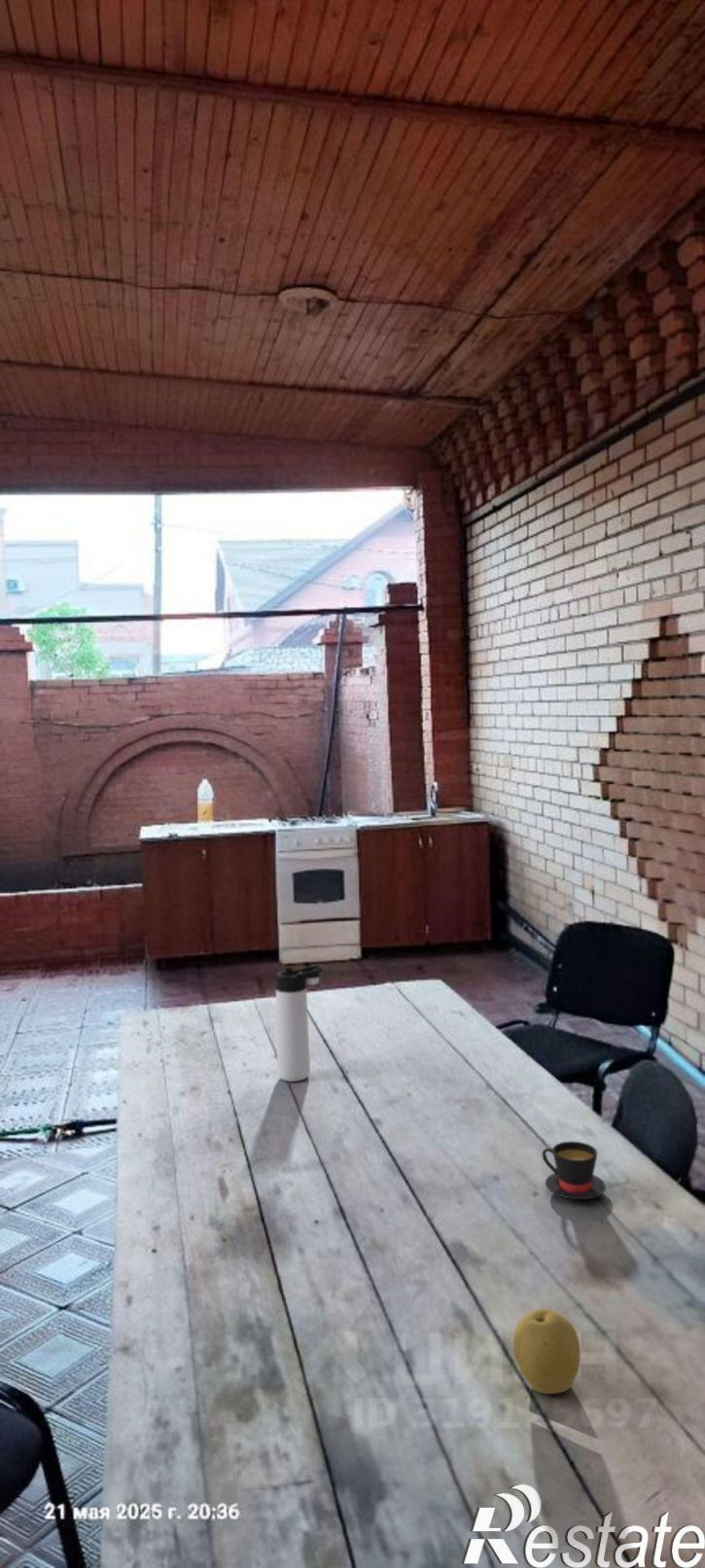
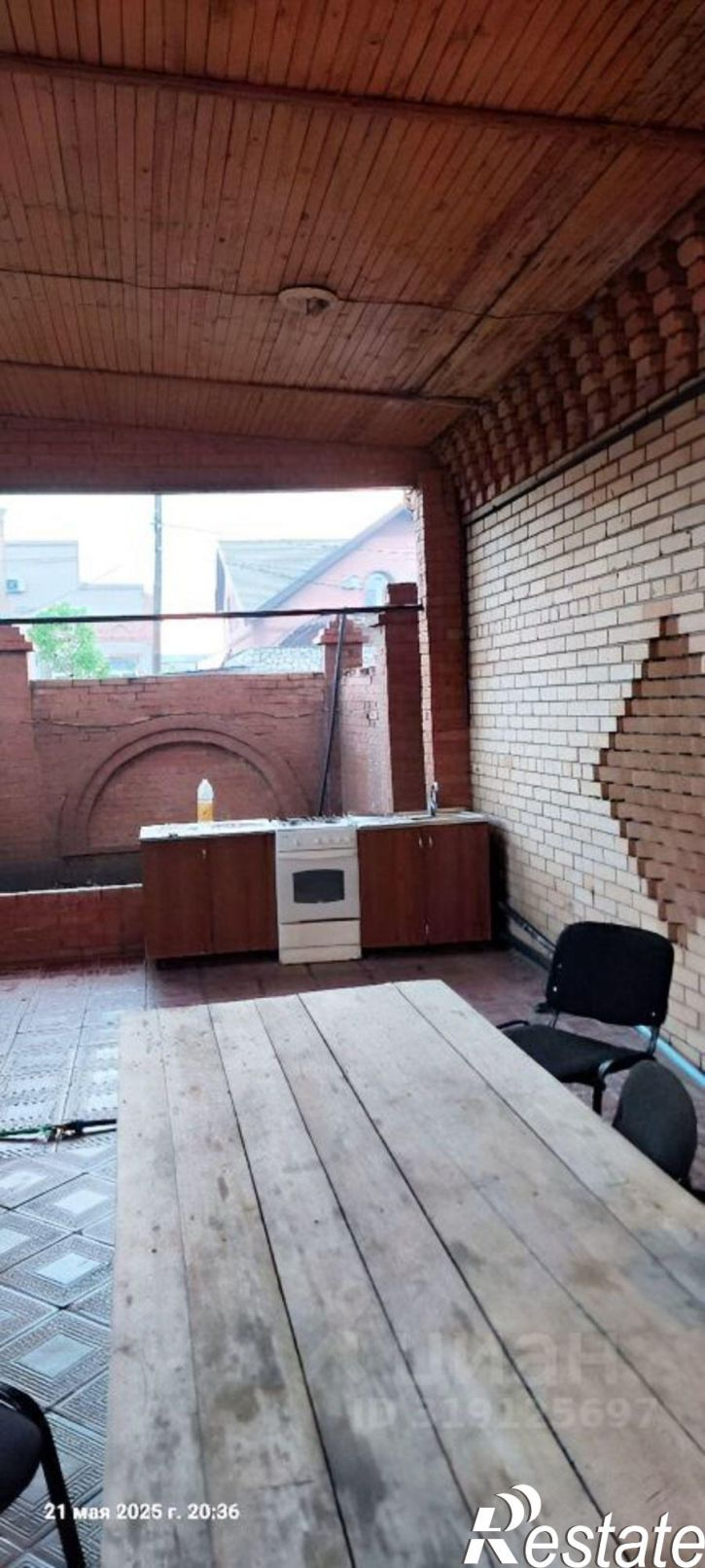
- fruit [512,1307,582,1395]
- teacup [542,1140,607,1200]
- thermos bottle [275,964,324,1083]
